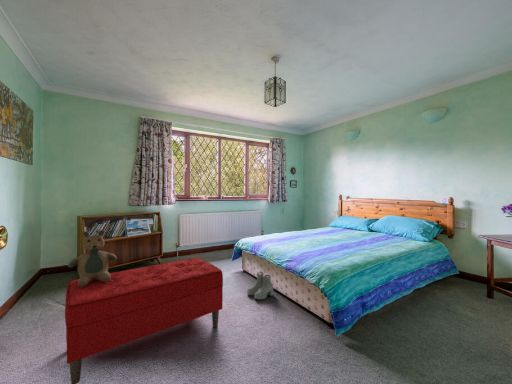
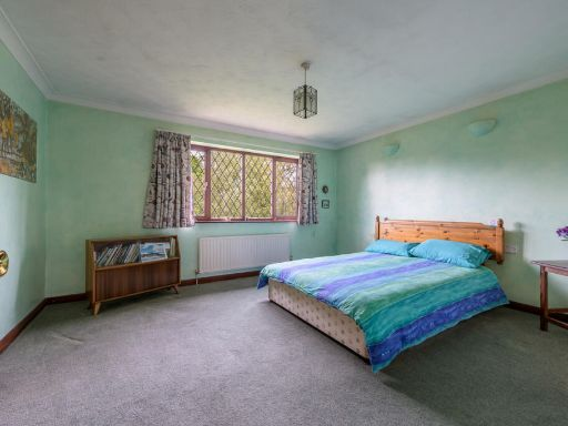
- bench [64,256,224,384]
- teddy bear [67,229,118,287]
- boots [246,271,274,301]
